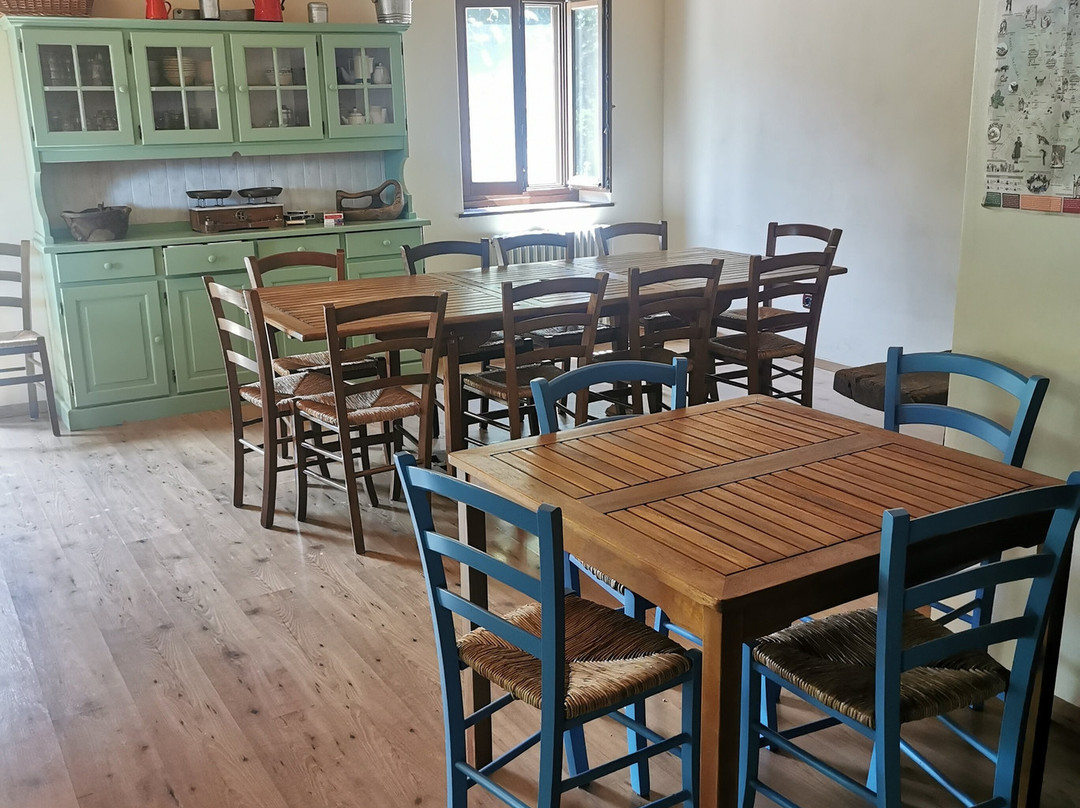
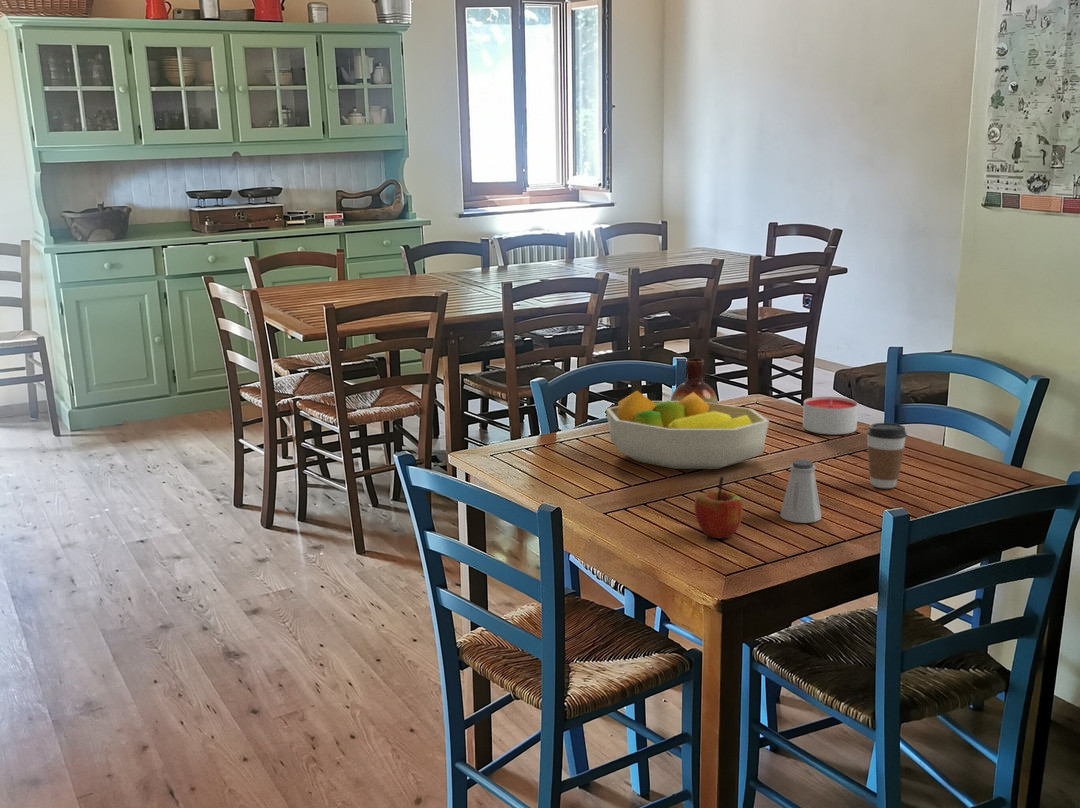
+ fruit bowl [605,390,770,470]
+ apple [693,475,744,539]
+ vase [669,357,719,404]
+ saltshaker [779,458,822,524]
+ candle [802,396,859,435]
+ coffee cup [866,422,908,489]
